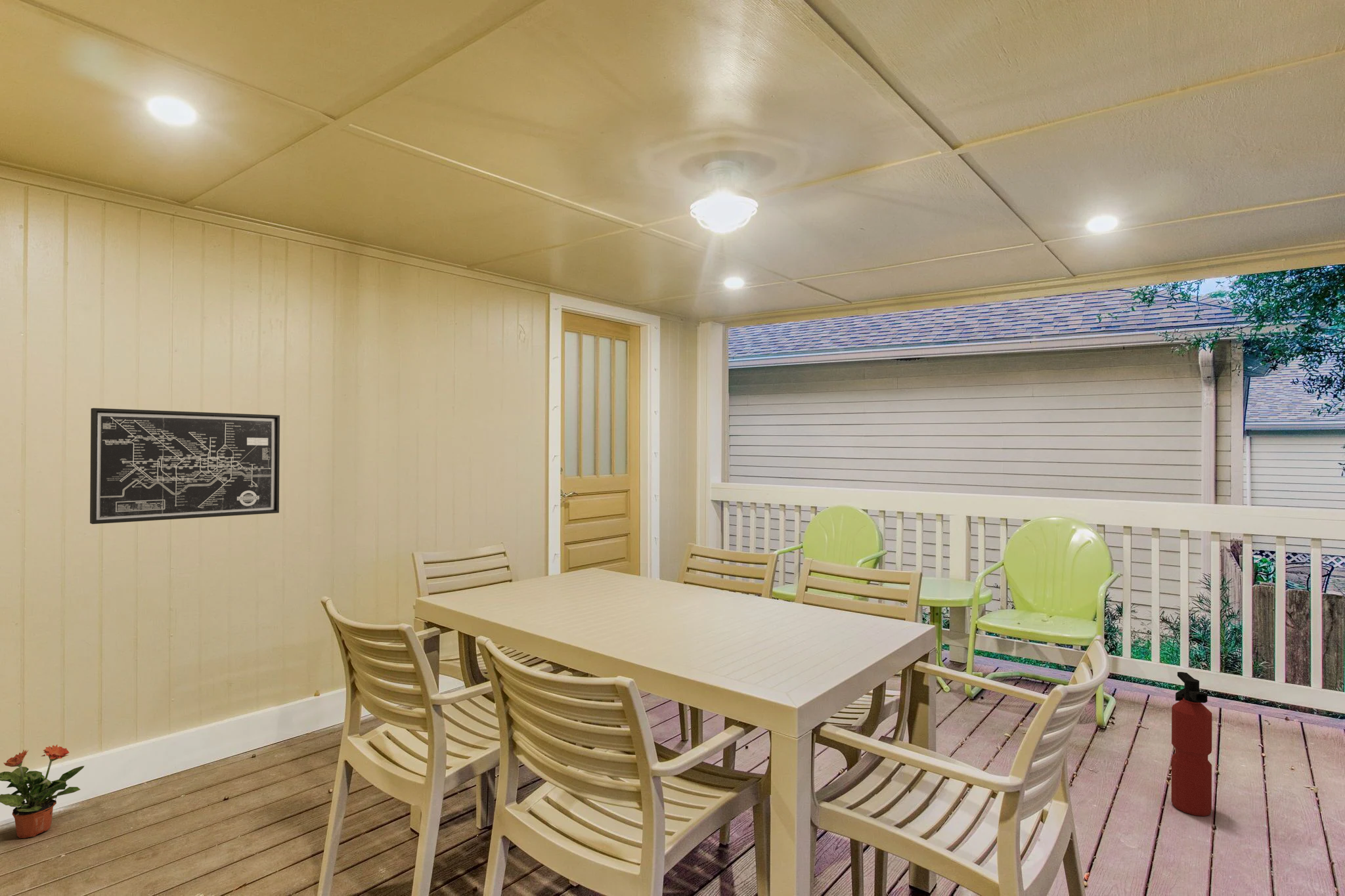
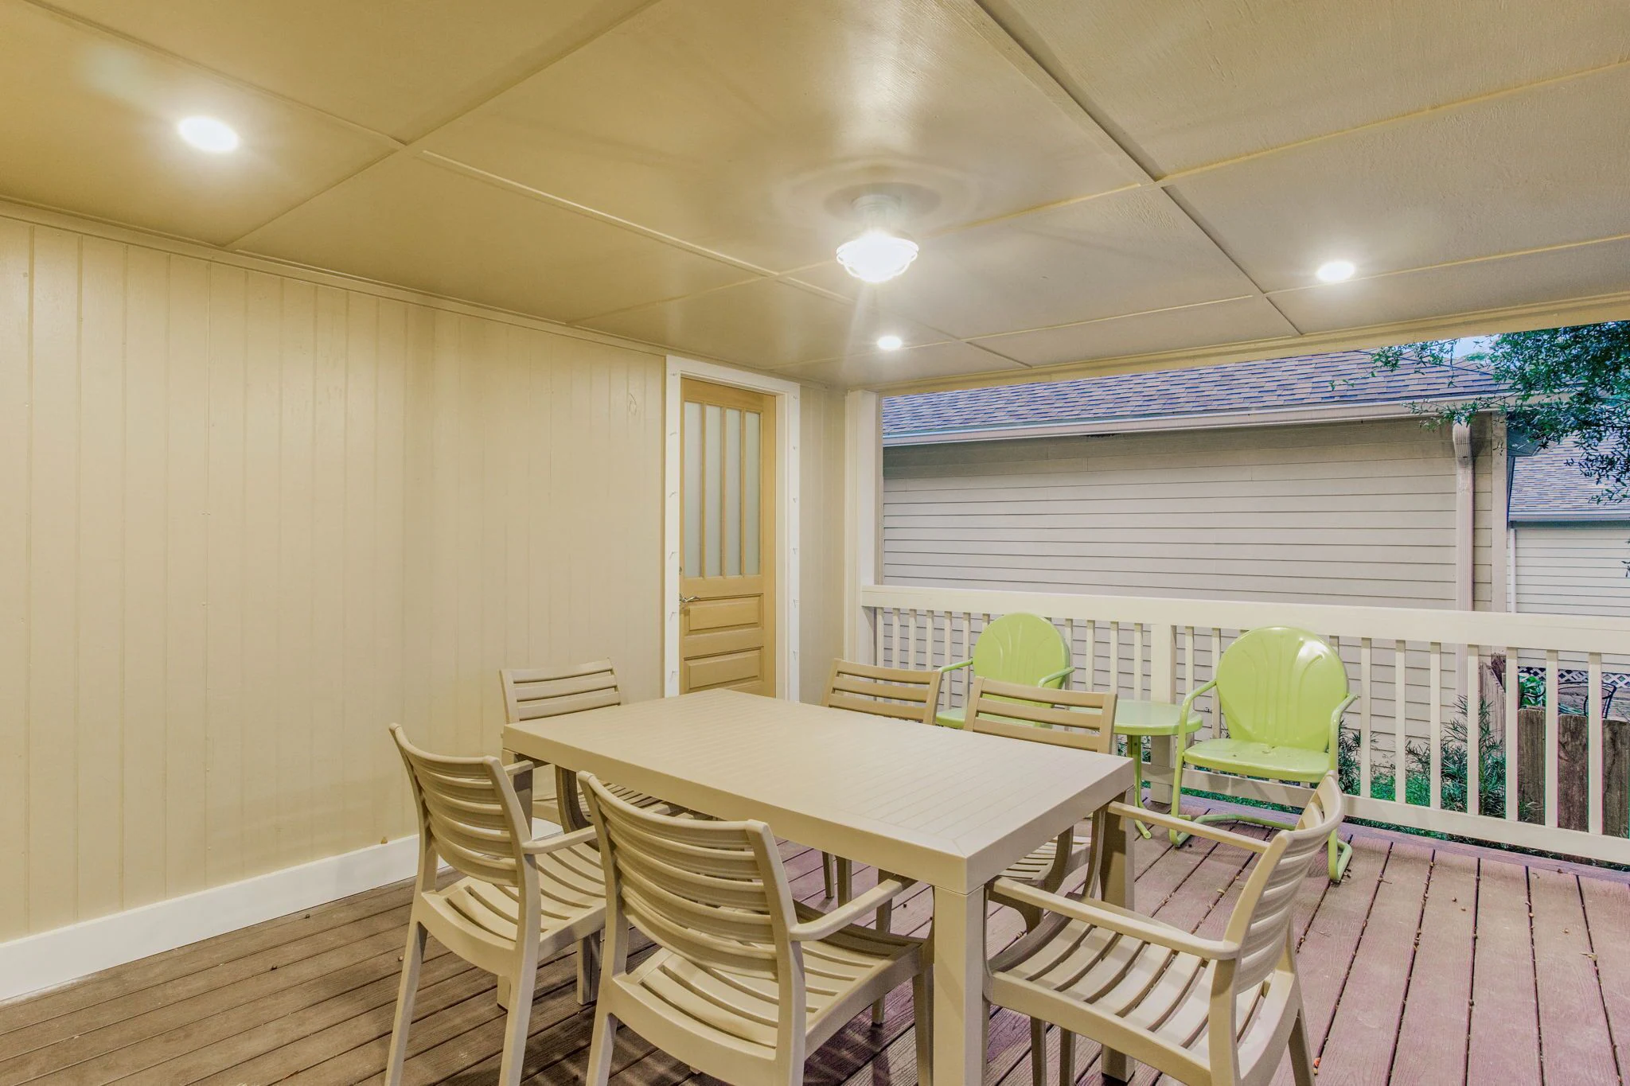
- fire extinguisher [1171,672,1213,817]
- wall art [89,408,280,524]
- potted plant [0,744,85,839]
